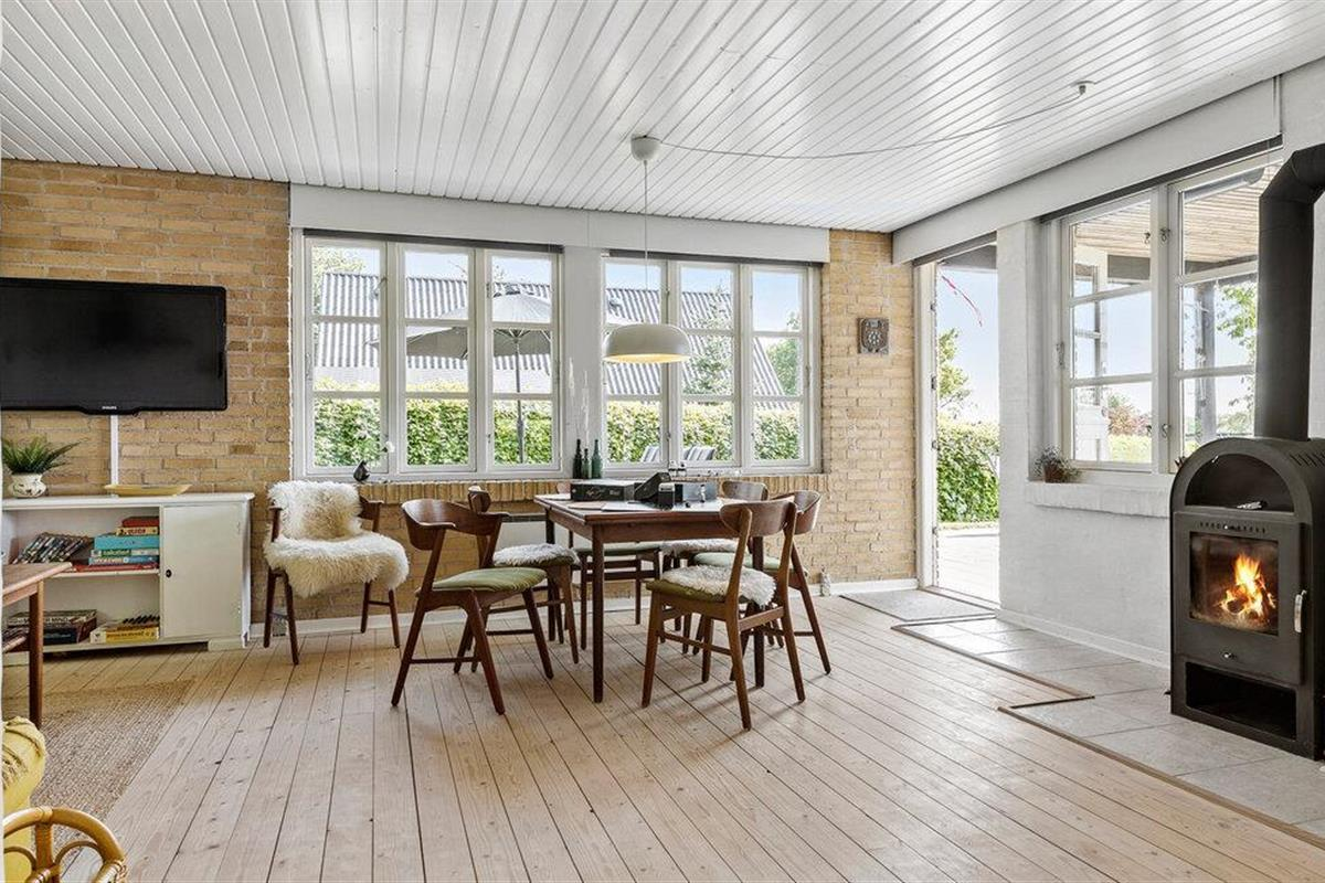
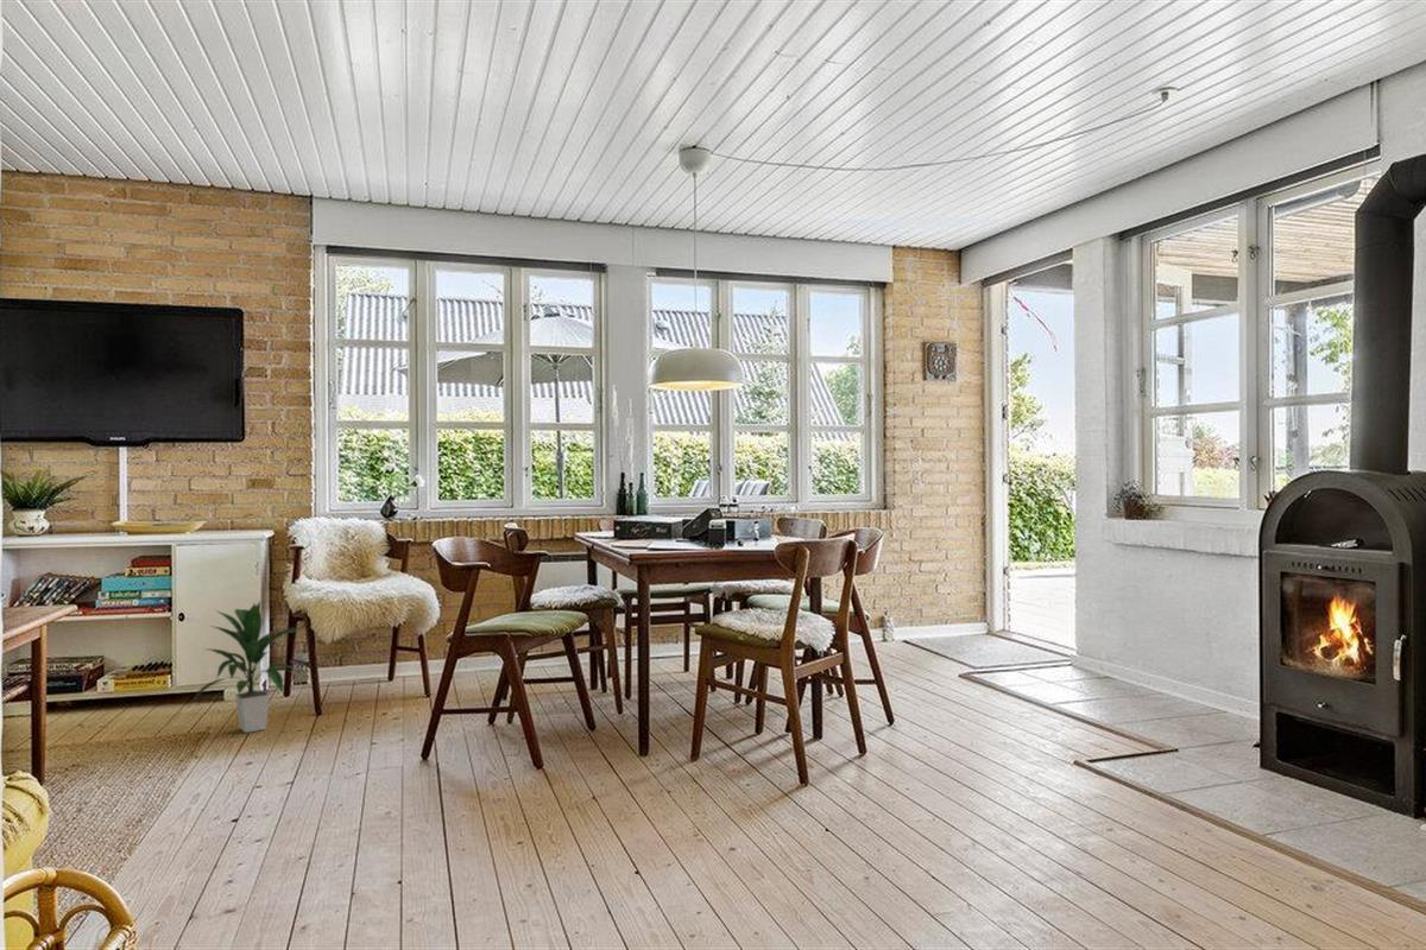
+ indoor plant [189,600,304,734]
